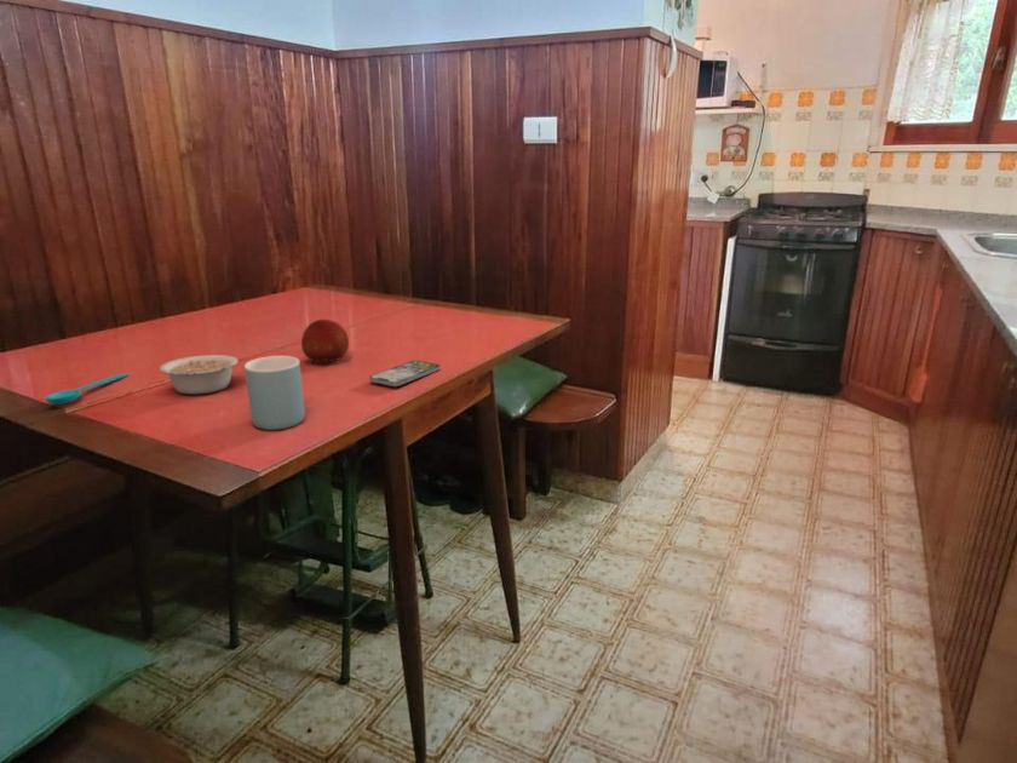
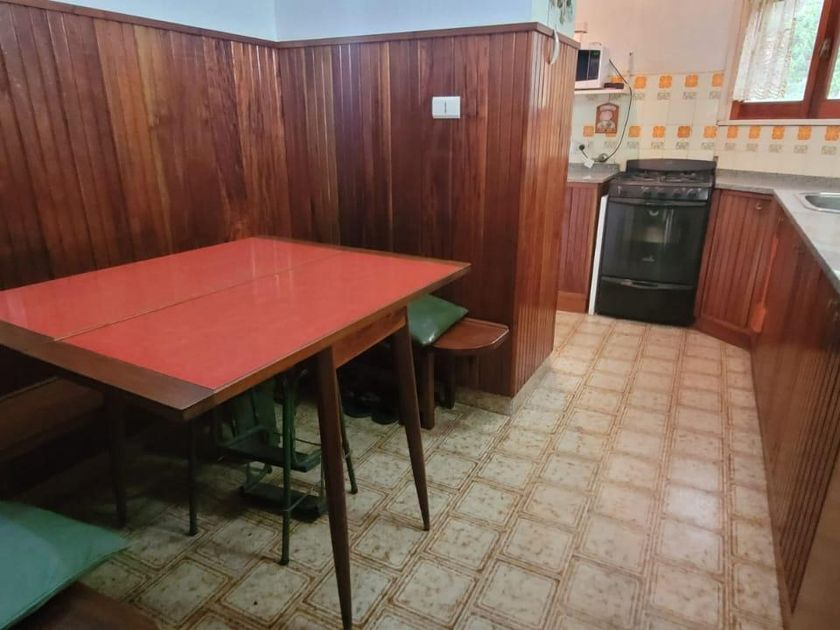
- mug [243,355,306,431]
- smartphone [368,360,441,388]
- spoon [44,373,130,406]
- legume [159,354,239,395]
- fruit [300,319,350,365]
